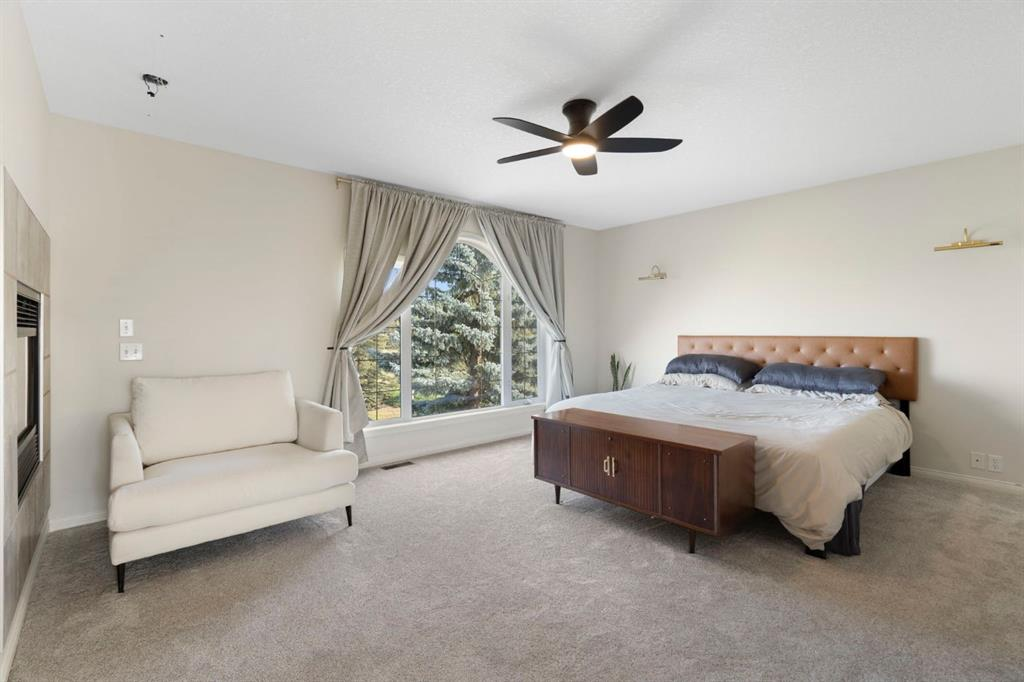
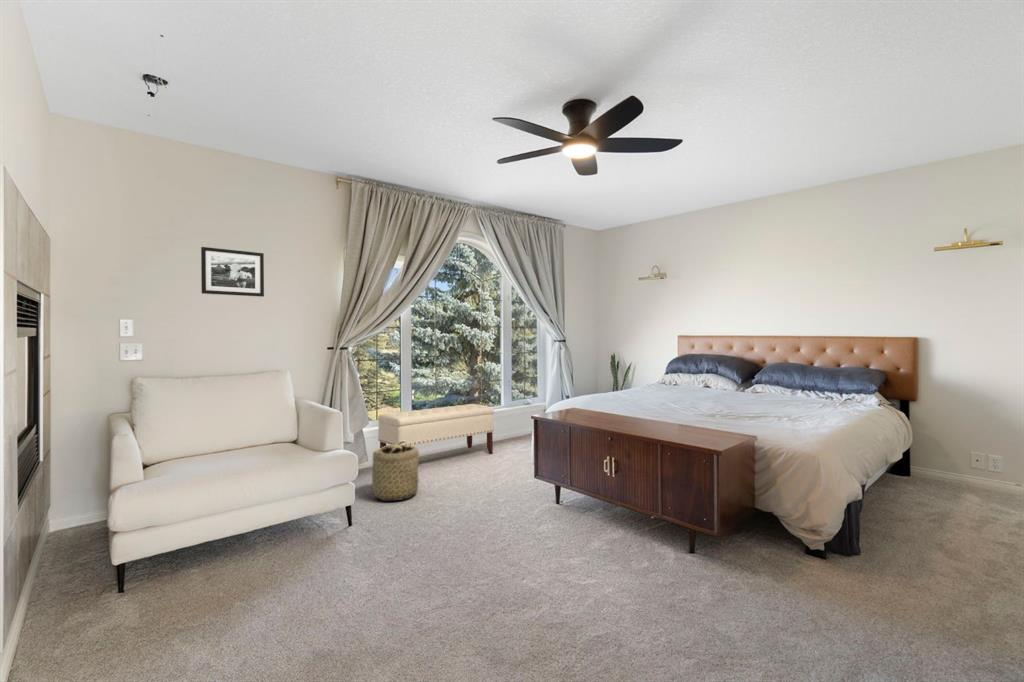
+ basket [362,441,420,501]
+ picture frame [200,246,265,298]
+ bench [377,403,495,455]
